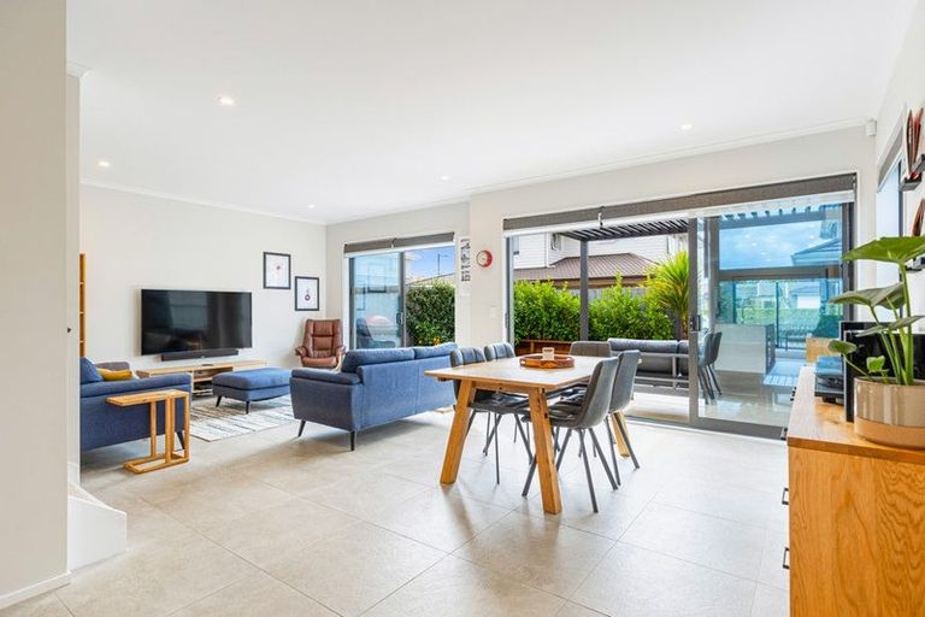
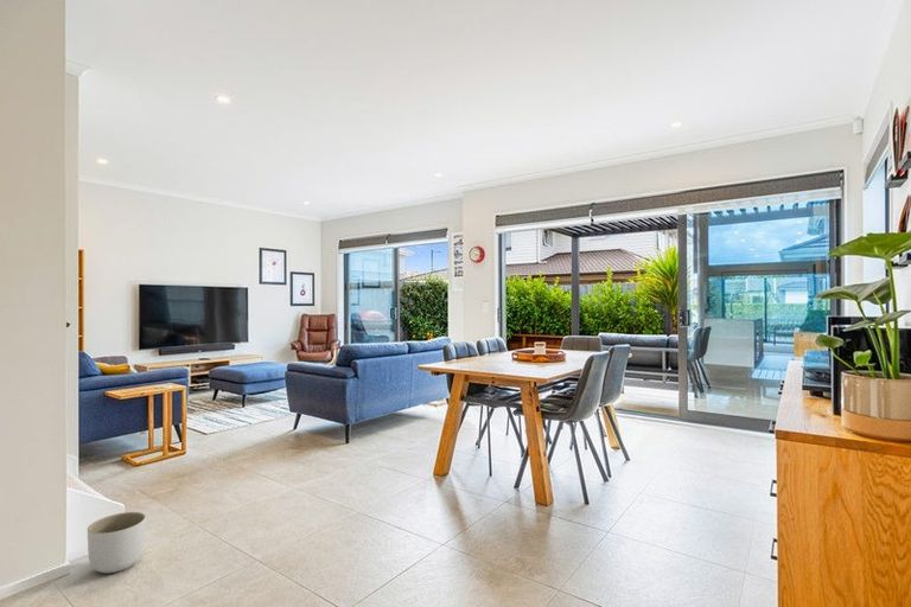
+ planter [87,511,147,575]
